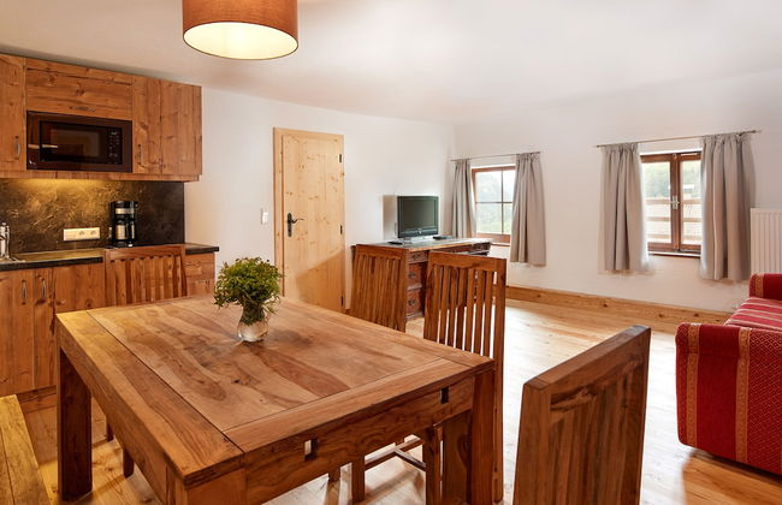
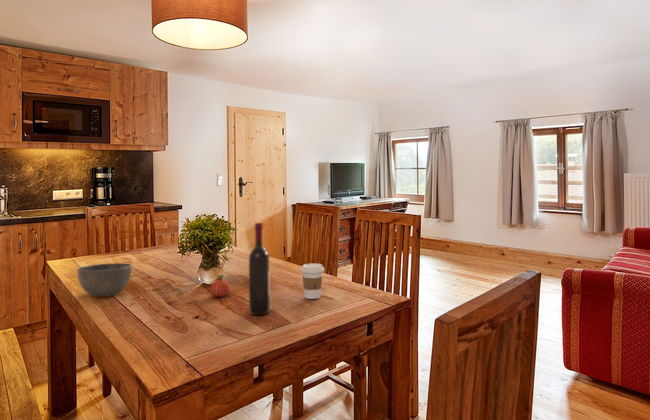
+ apple [210,274,231,298]
+ bowl [77,262,132,298]
+ coffee cup [299,263,325,300]
+ wine bottle [248,222,271,316]
